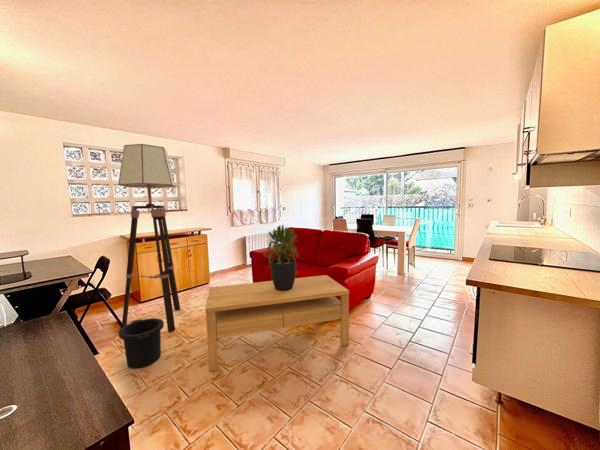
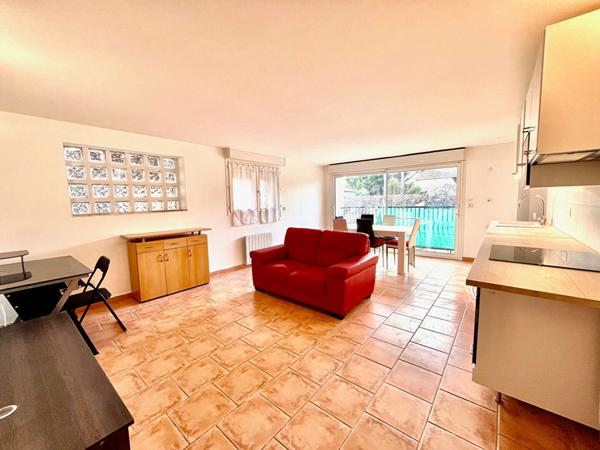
- coffee table [204,274,350,372]
- floor lamp [117,143,181,333]
- potted plant [263,224,300,291]
- trash can [118,317,165,370]
